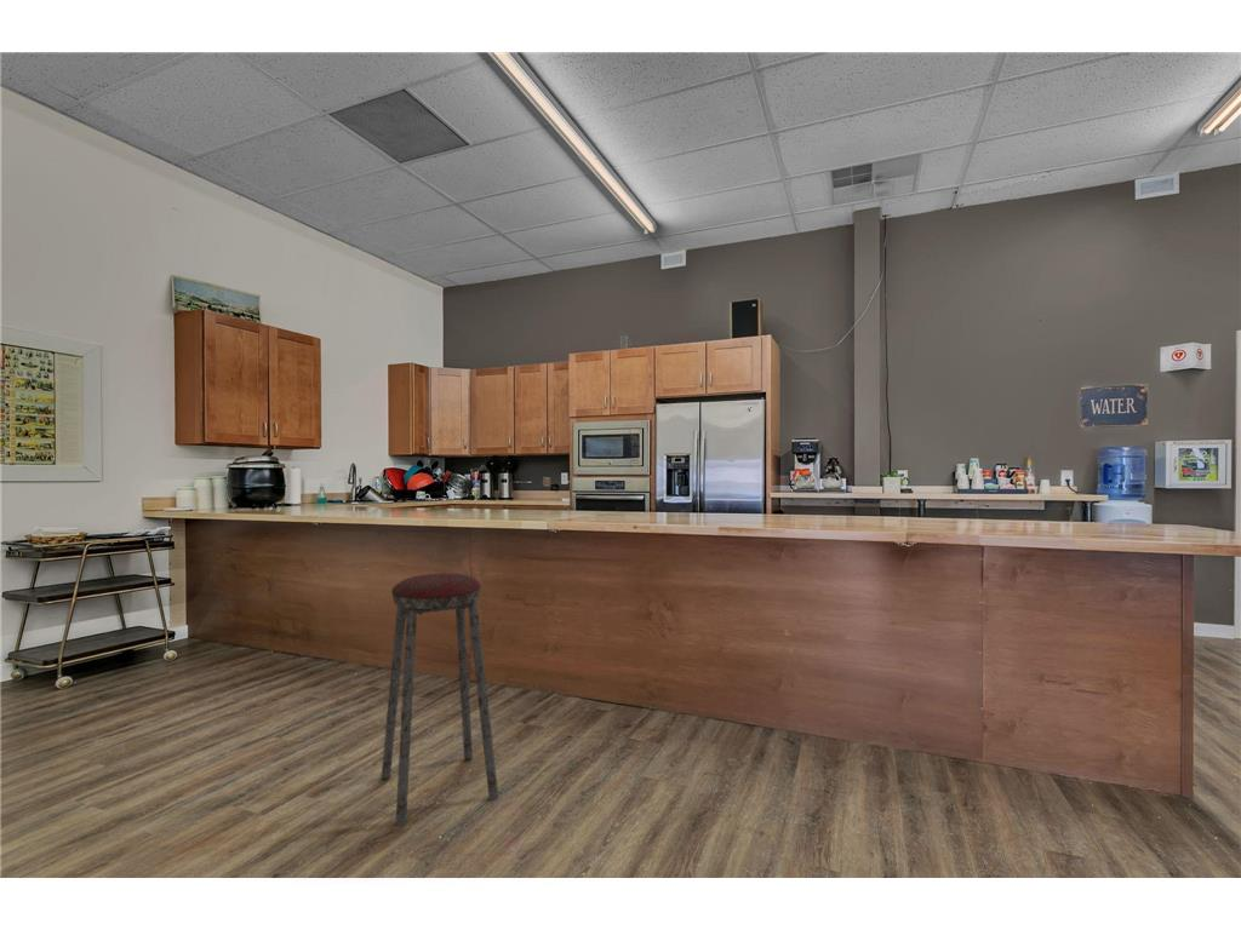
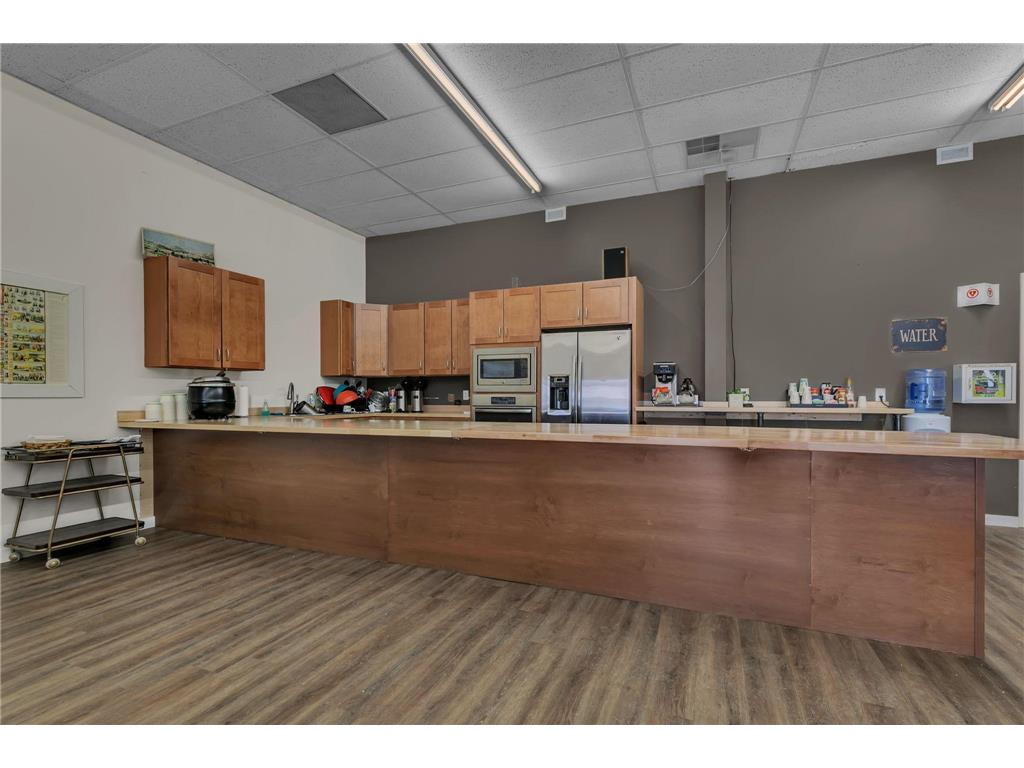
- music stool [381,572,499,827]
